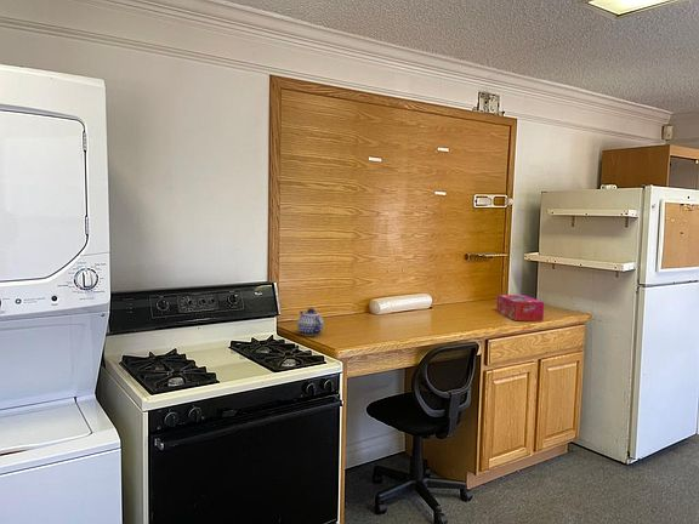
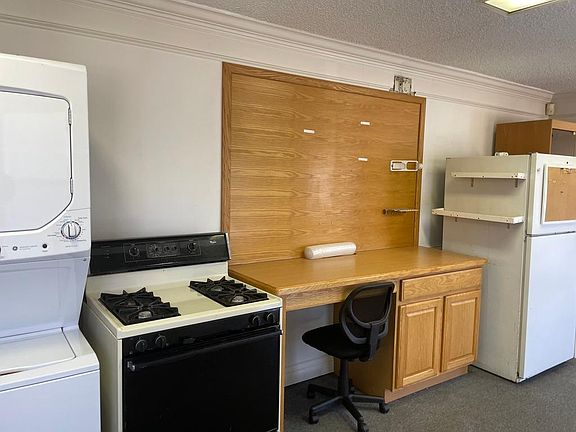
- teapot [296,307,324,337]
- tissue box [495,294,545,321]
